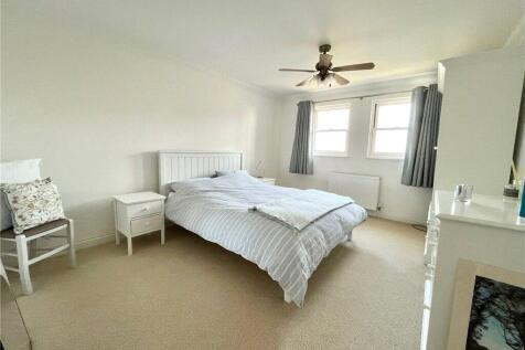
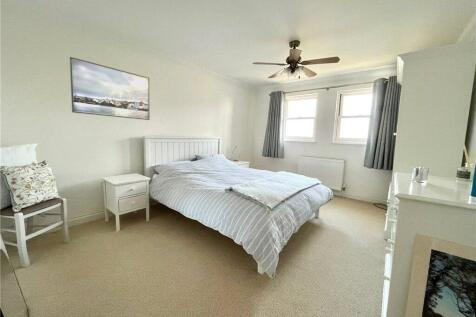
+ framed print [69,56,150,121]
